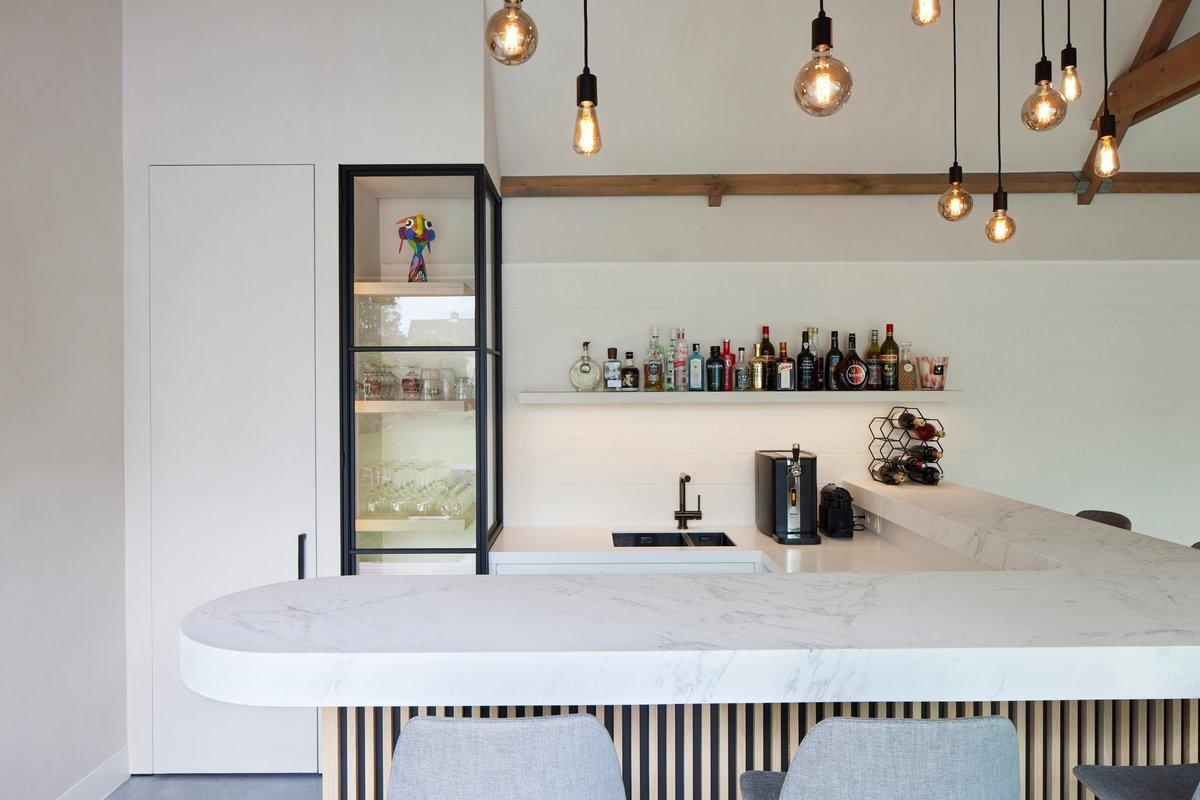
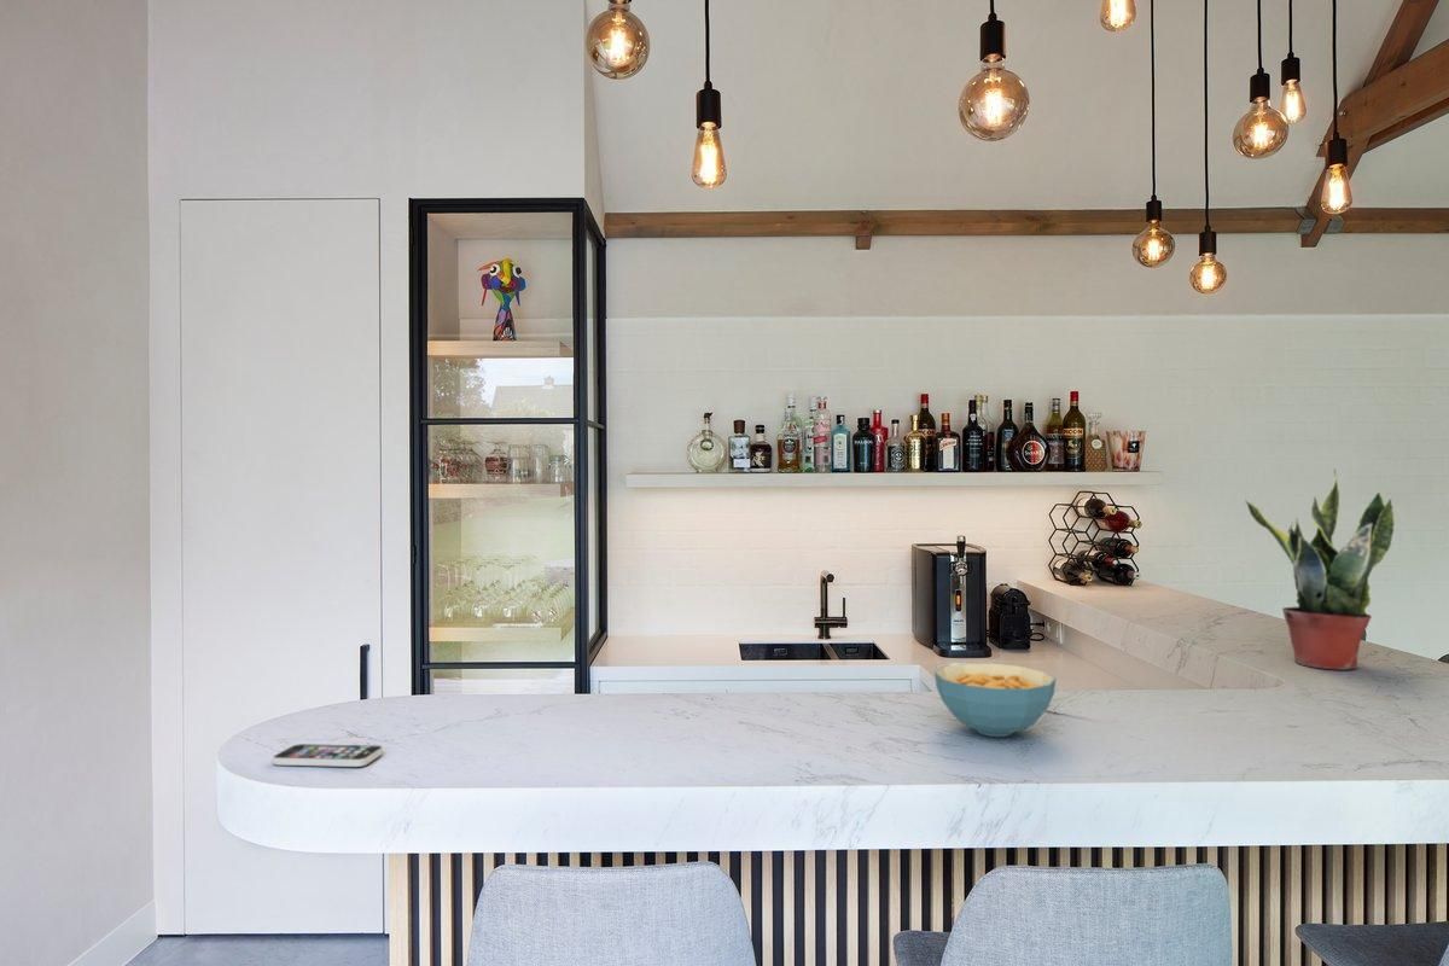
+ cereal bowl [933,662,1058,738]
+ smartphone [272,743,384,768]
+ potted plant [1245,467,1396,670]
